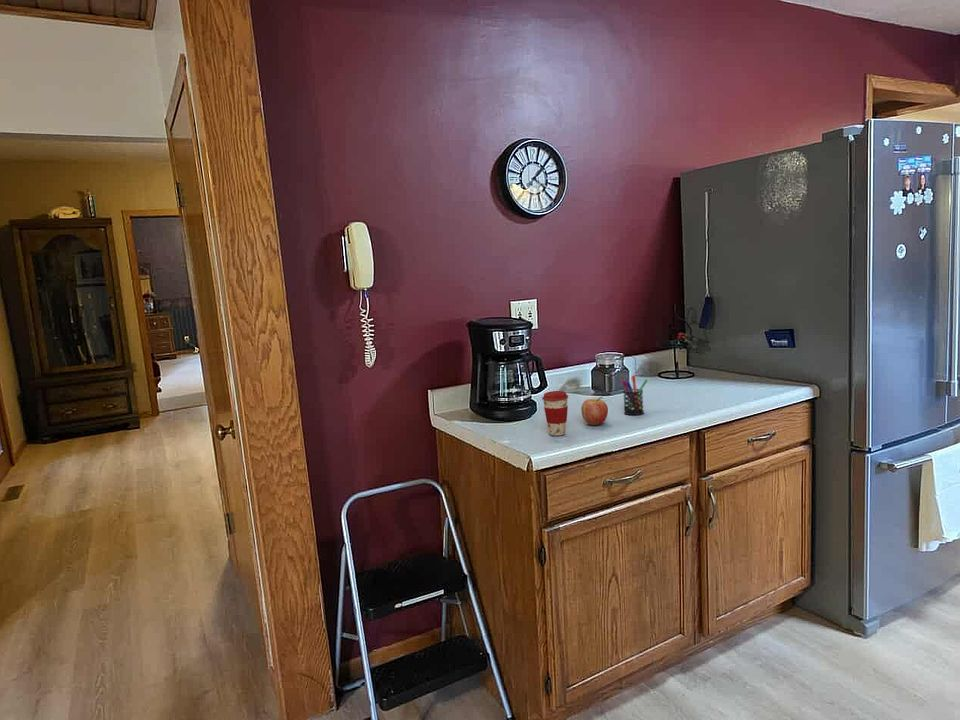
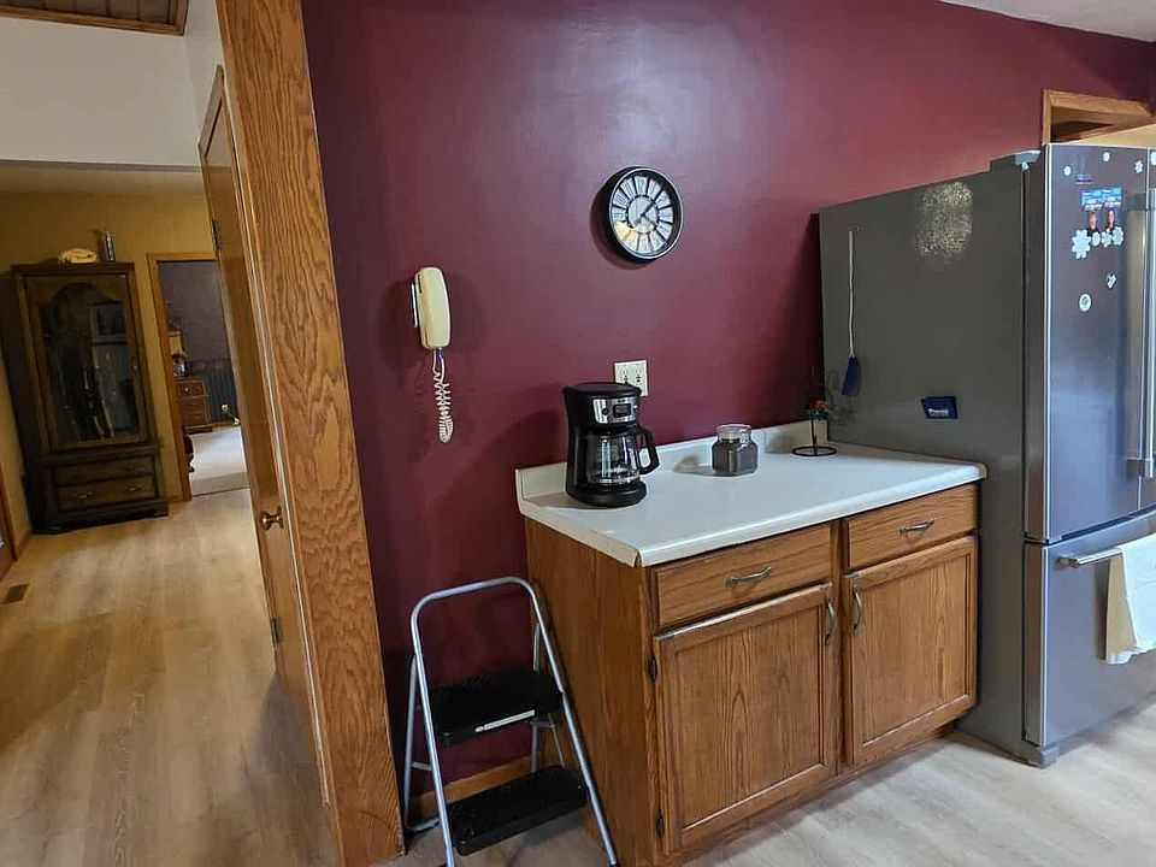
- pen holder [621,374,649,416]
- coffee cup [541,390,569,437]
- fruit [580,396,609,426]
